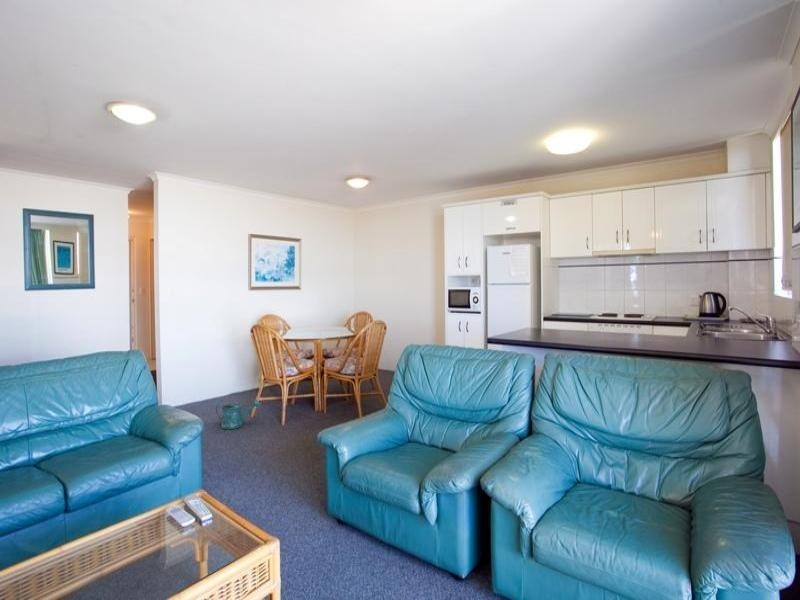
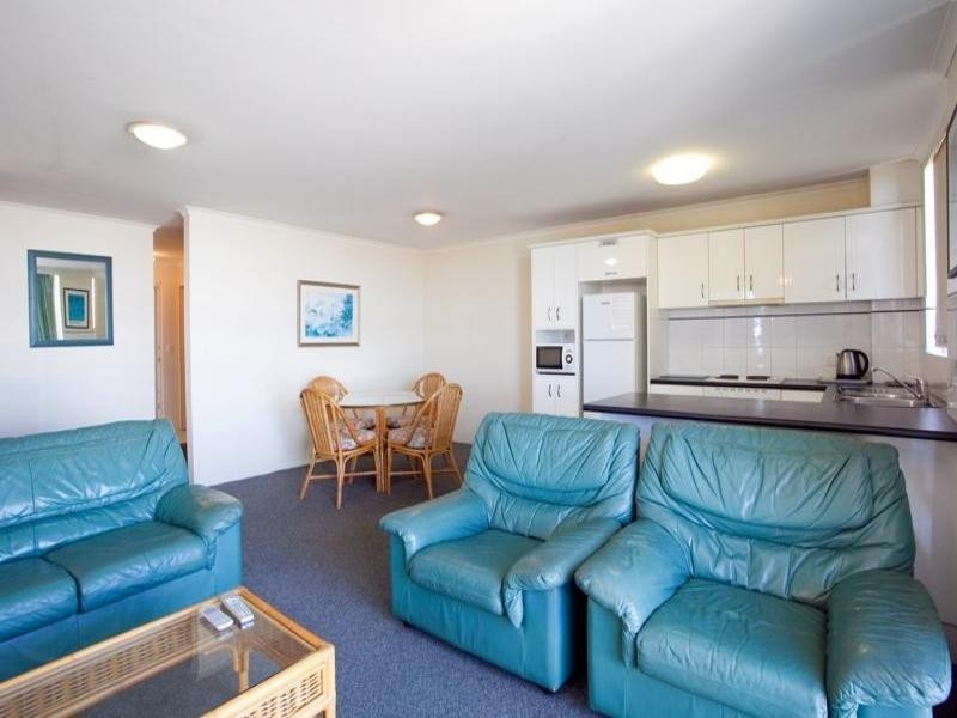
- watering can [215,398,261,430]
